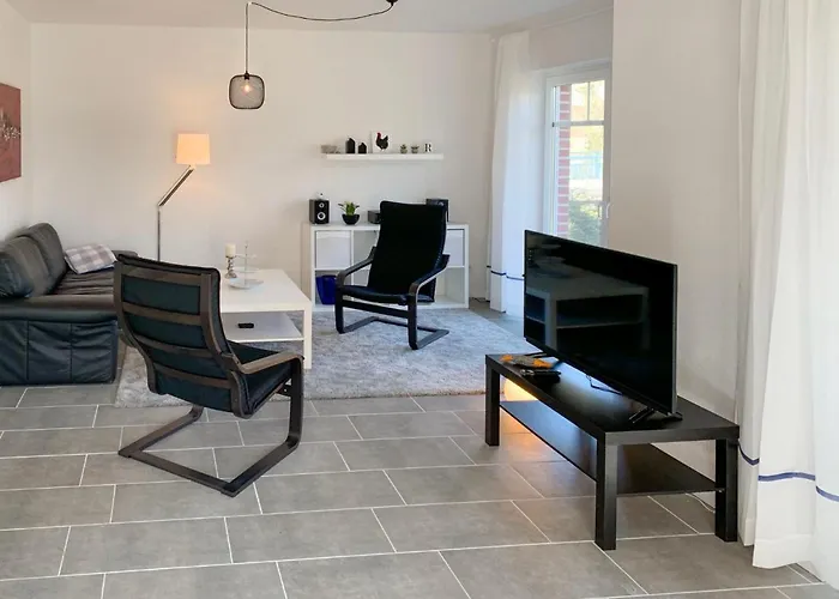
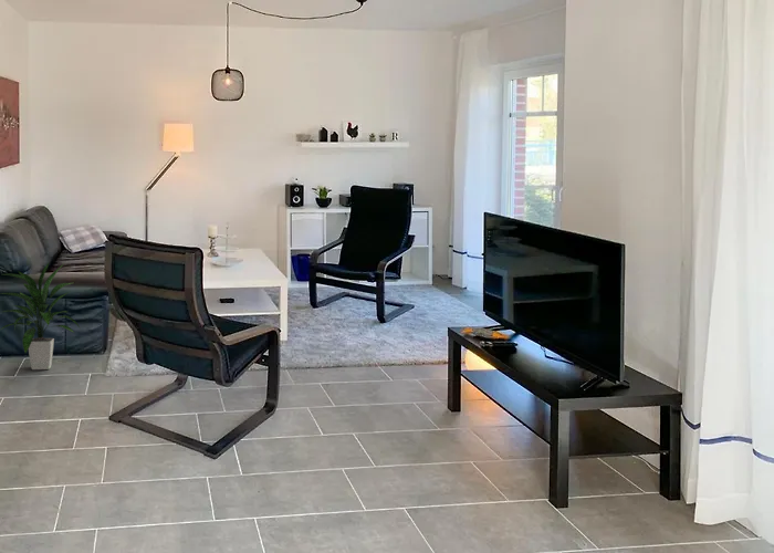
+ indoor plant [0,262,81,371]
